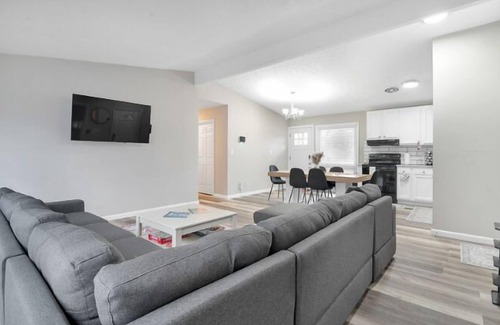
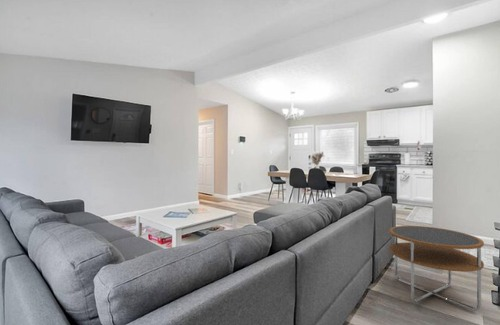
+ side table [388,225,485,312]
